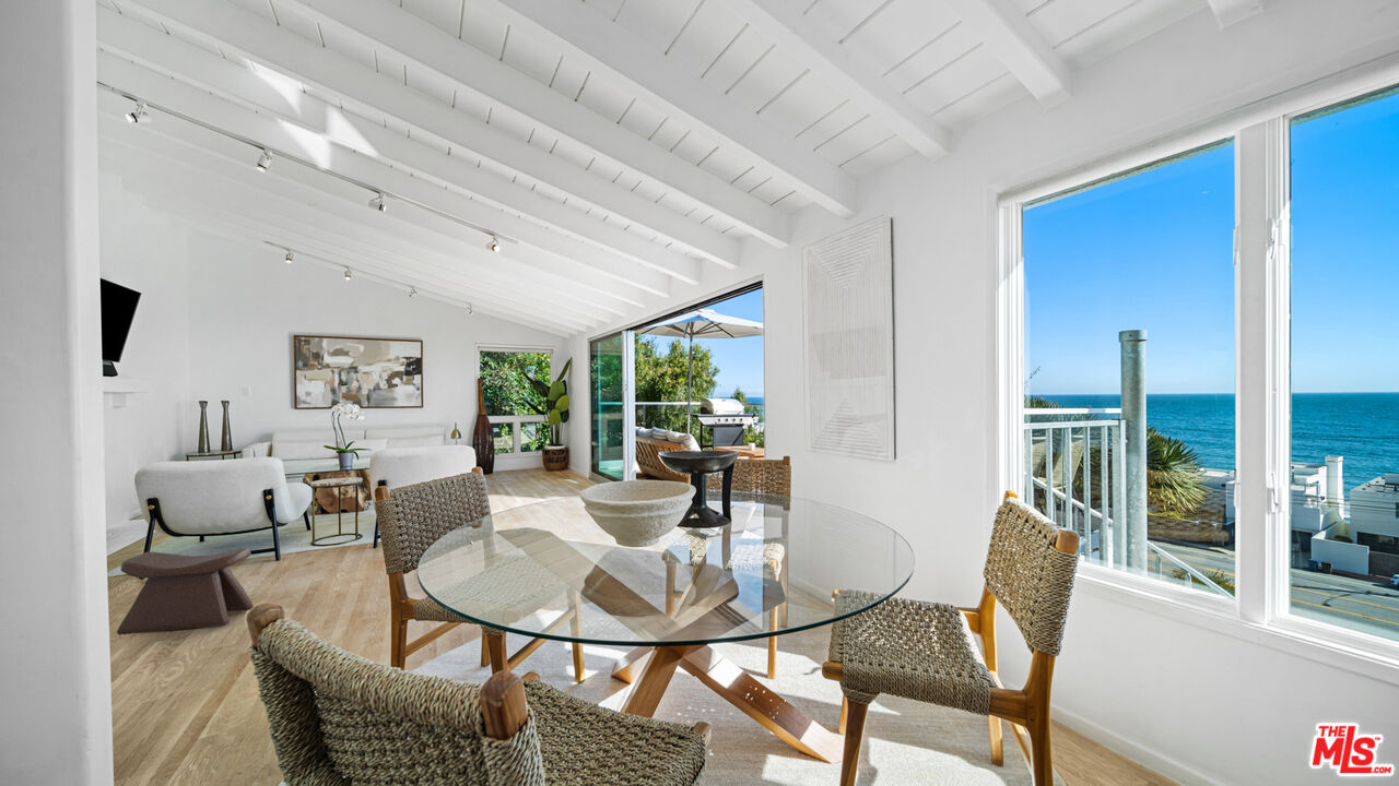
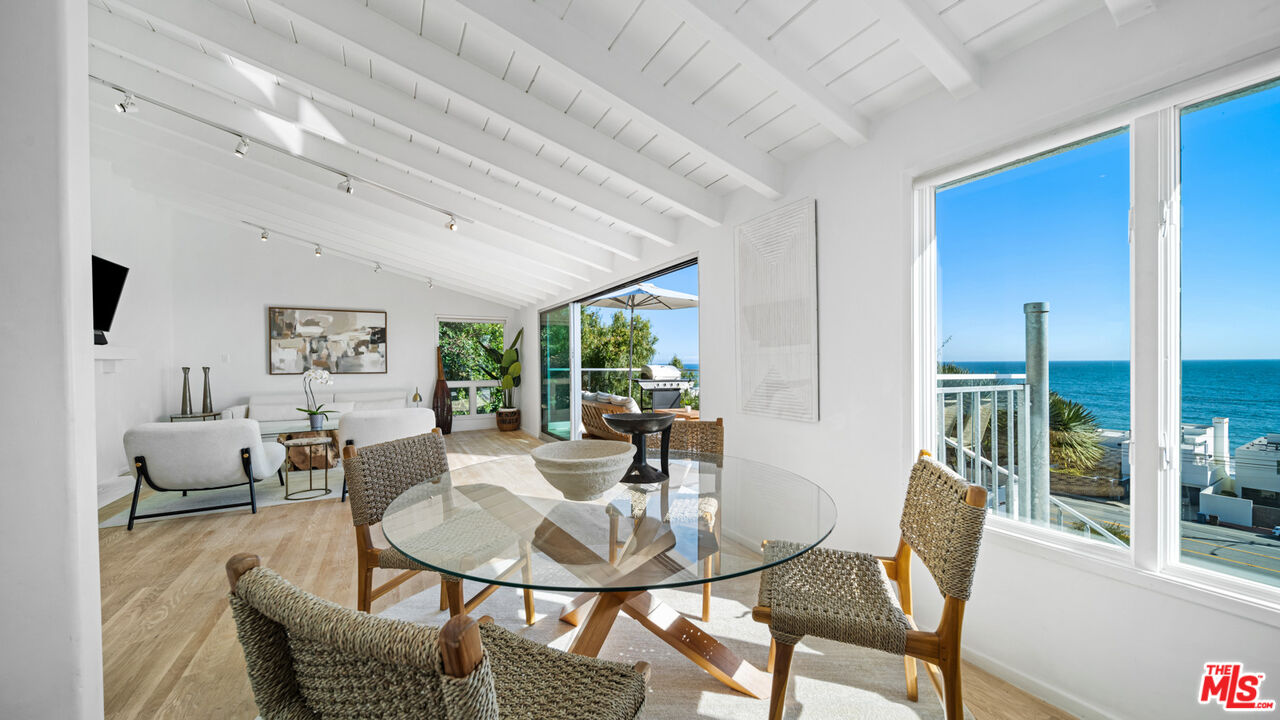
- stool [116,547,255,636]
